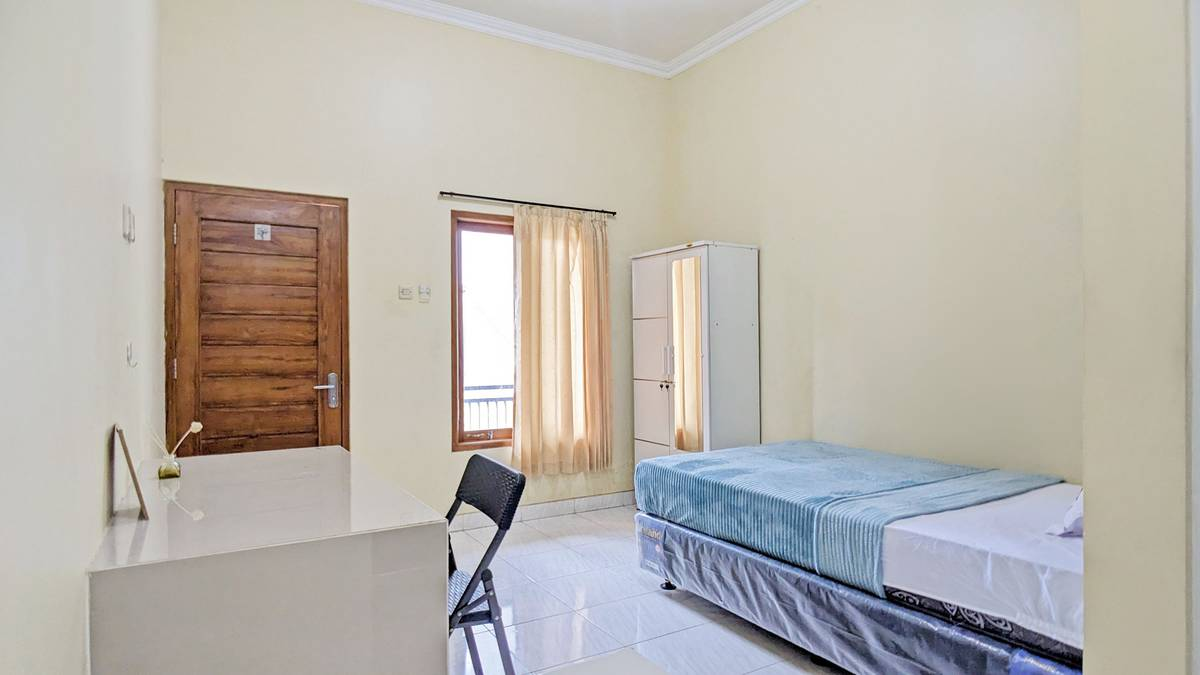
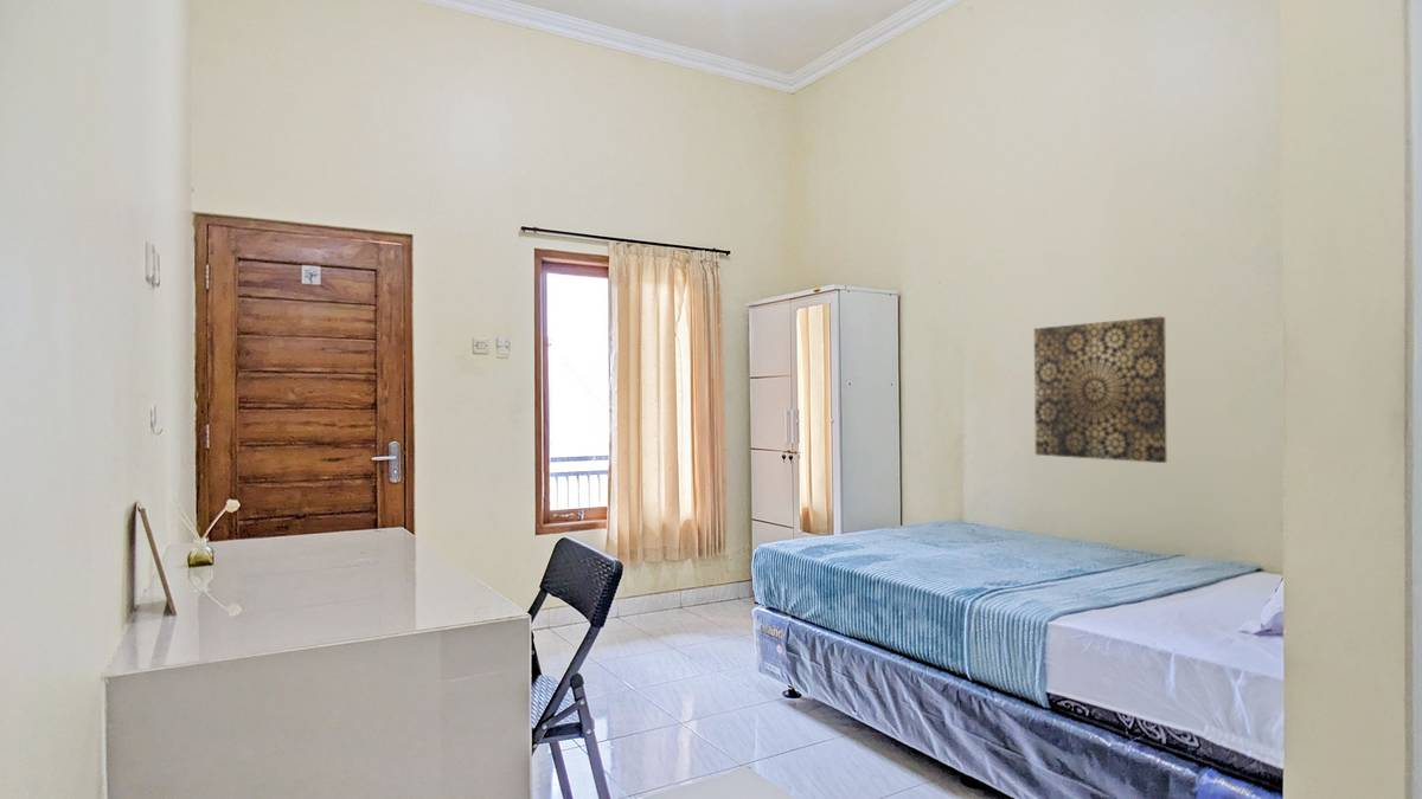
+ wall art [1033,316,1168,464]
